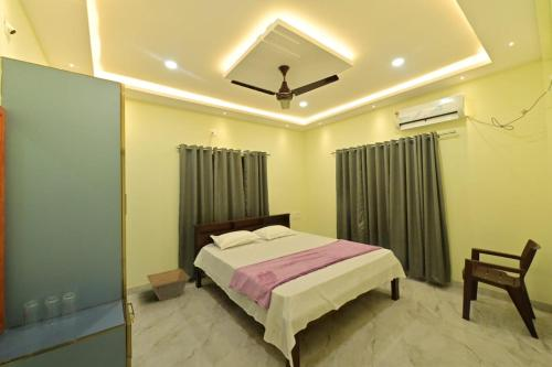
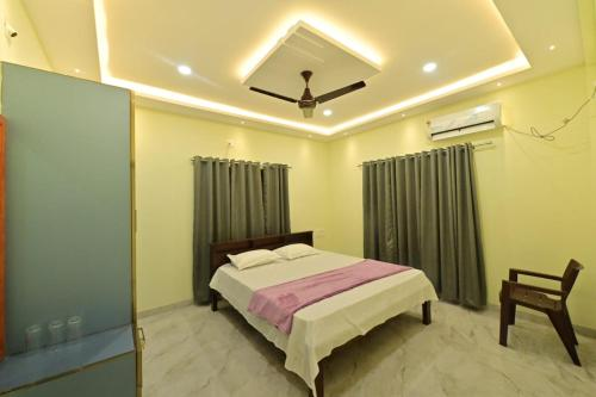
- basket [146,268,191,302]
